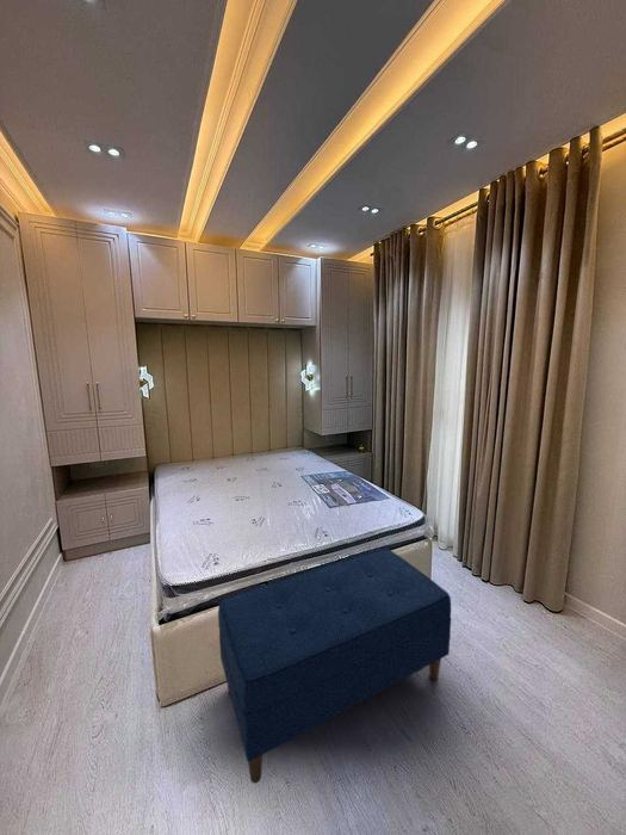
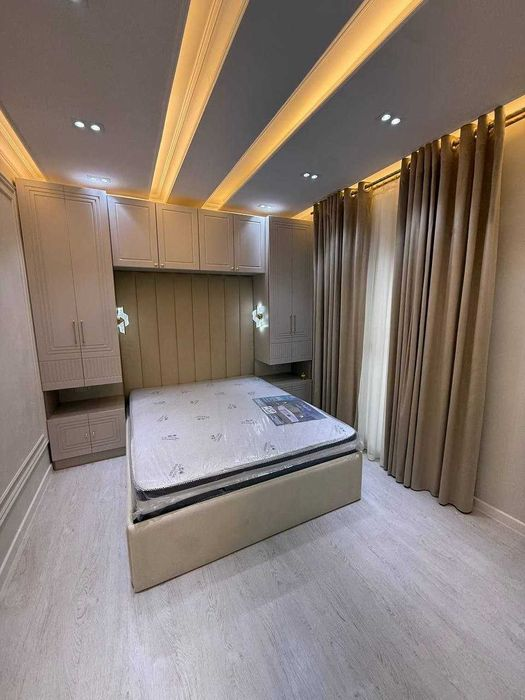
- bench [217,548,453,785]
